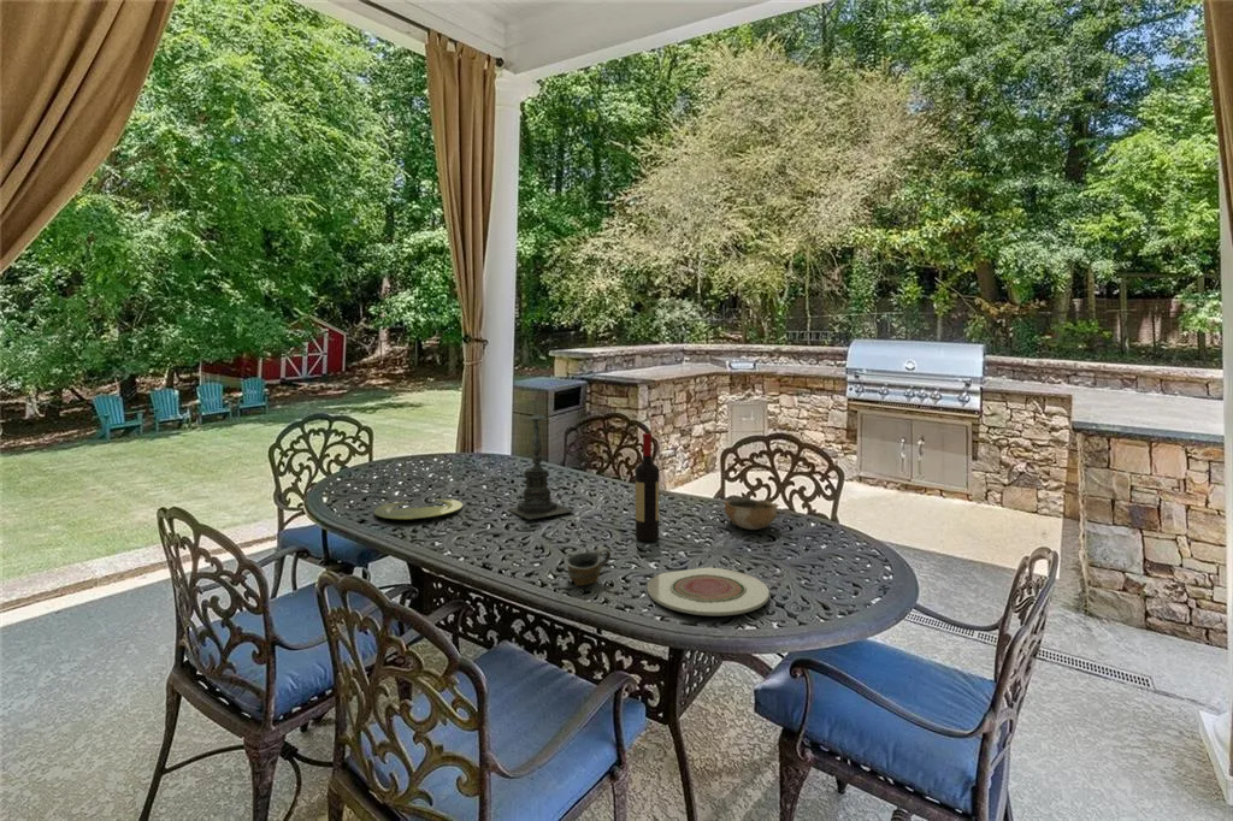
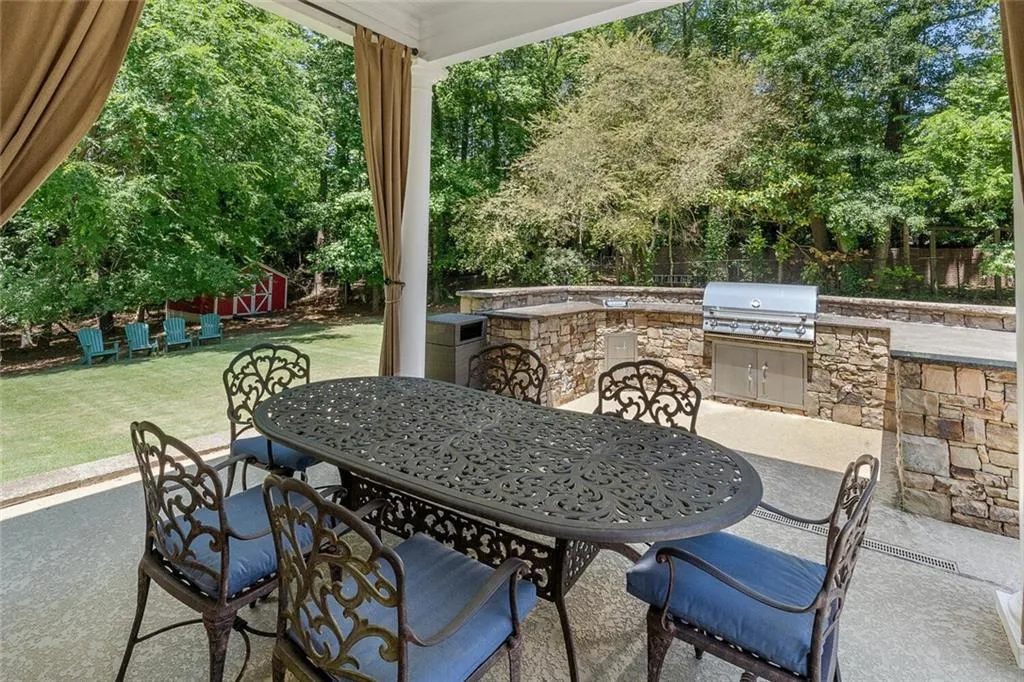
- bowl [722,497,780,531]
- plate [647,567,771,618]
- candle holder [507,400,577,520]
- cup [565,545,612,587]
- plate [373,498,464,520]
- wine bottle [635,432,660,542]
